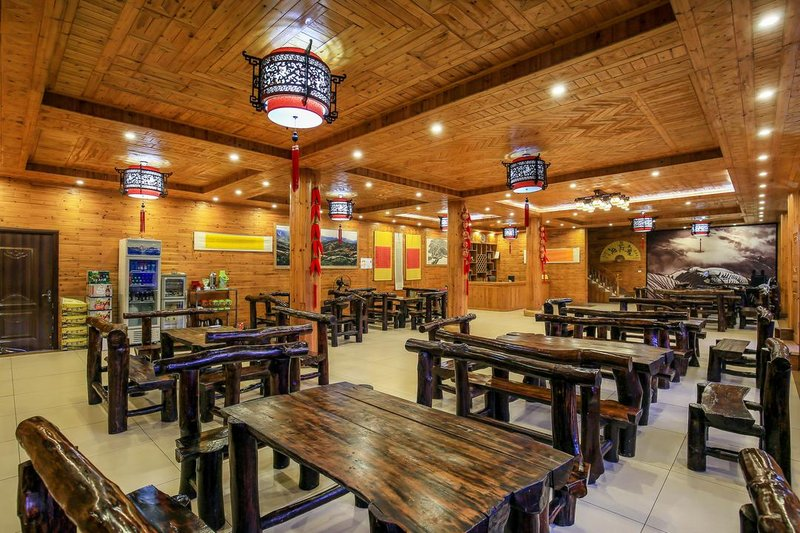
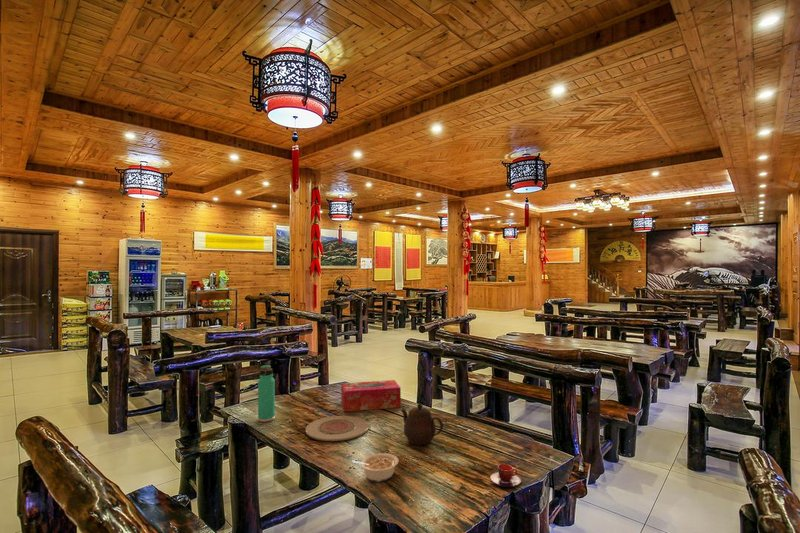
+ tissue box [340,379,402,413]
+ thermos bottle [257,364,276,423]
+ teapot [400,403,444,446]
+ legume [351,452,399,483]
+ plate [305,415,370,442]
+ teacup [489,463,522,488]
